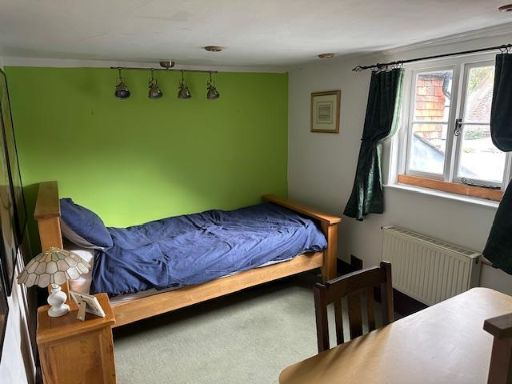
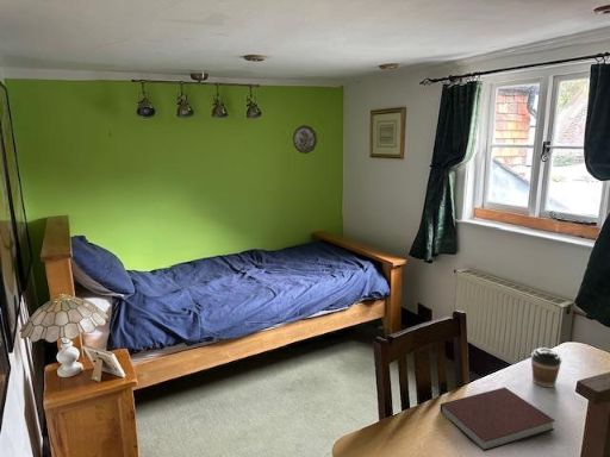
+ coffee cup [530,346,562,389]
+ notebook [438,386,556,452]
+ decorative plate [292,124,318,155]
